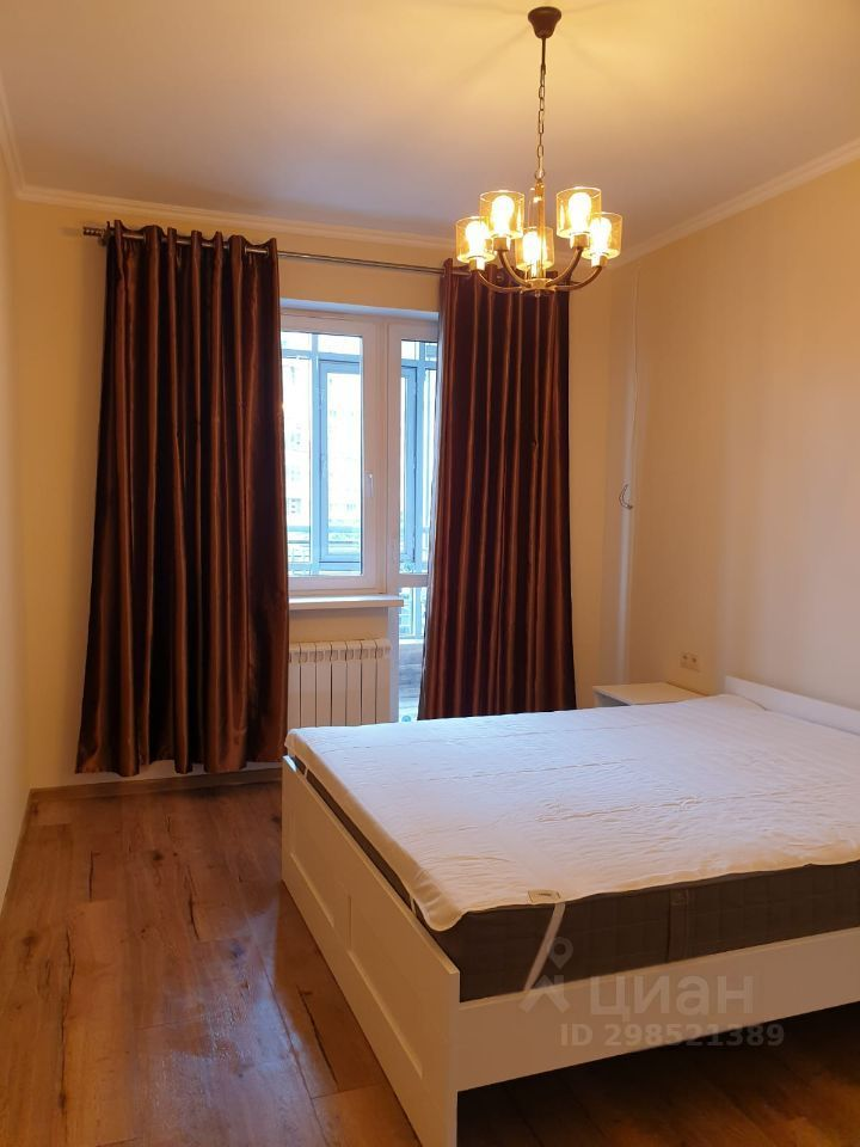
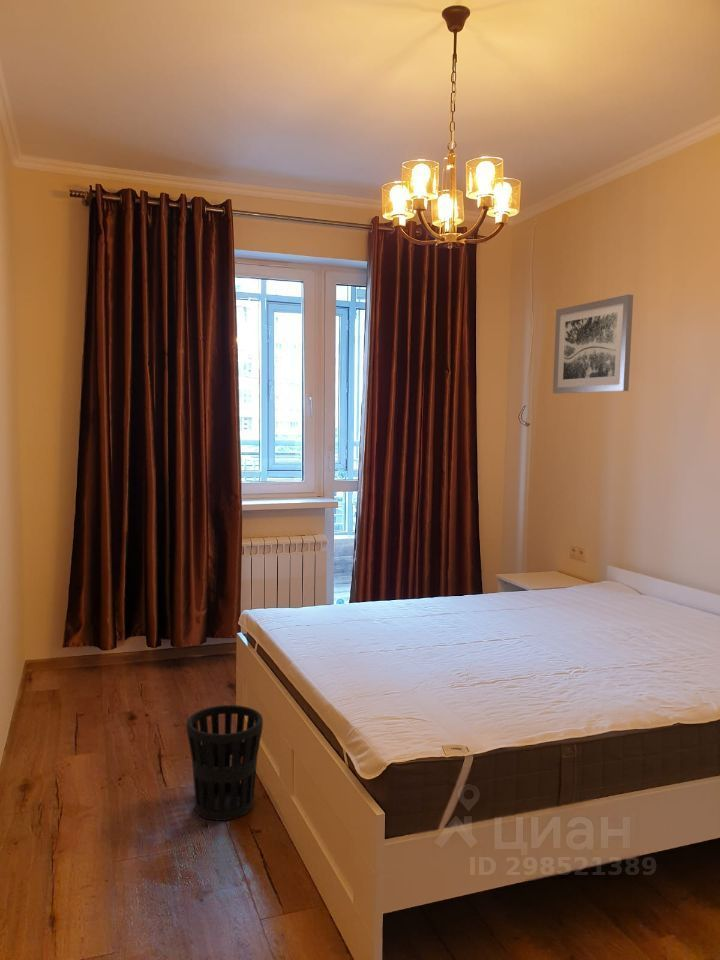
+ wall art [552,294,634,395]
+ wastebasket [186,704,264,822]
